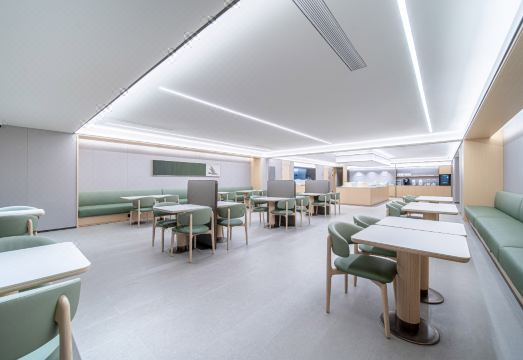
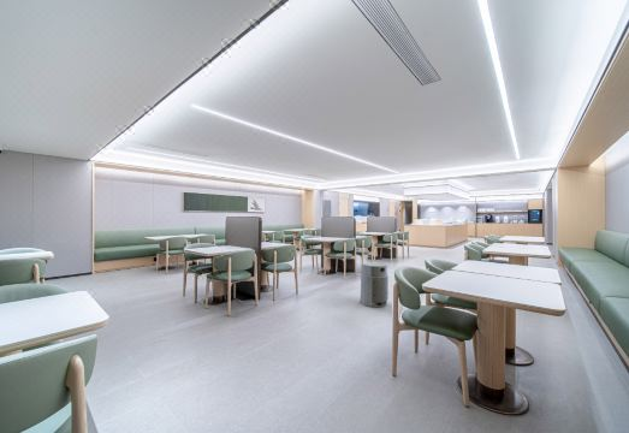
+ air purifier [358,261,390,308]
